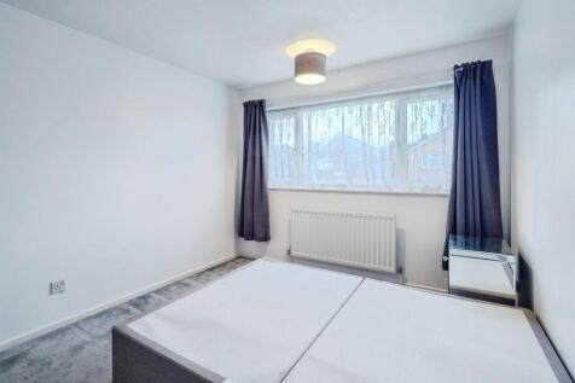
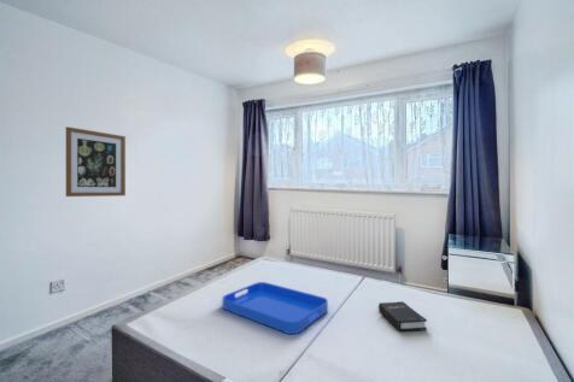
+ hardback book [377,300,428,333]
+ serving tray [221,281,329,335]
+ wall art [65,125,127,198]
